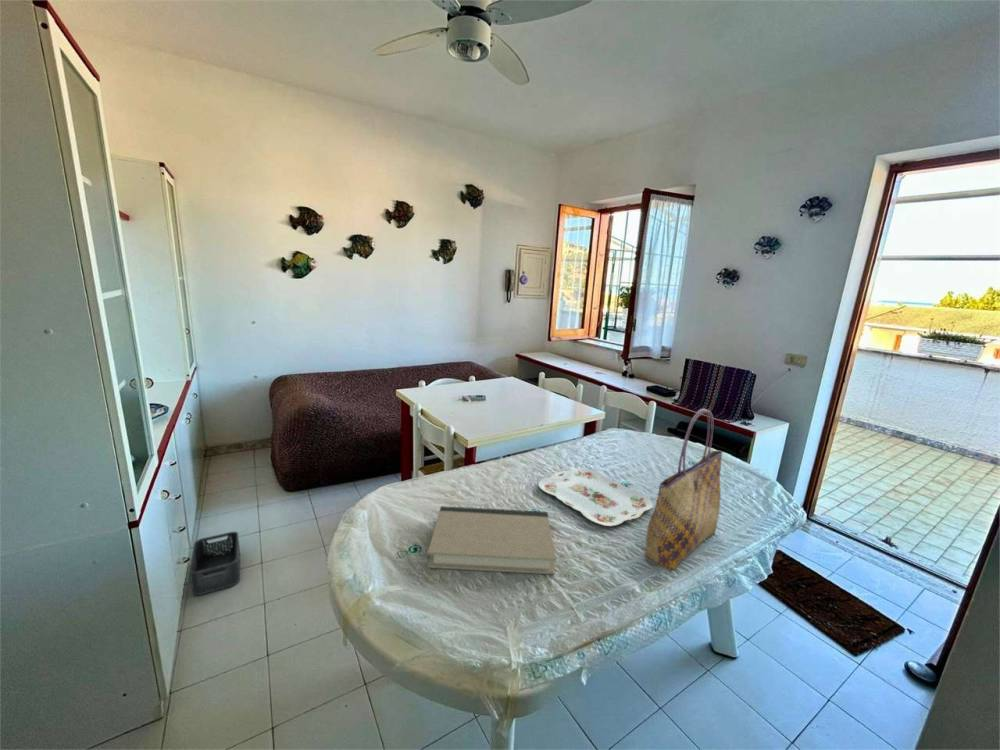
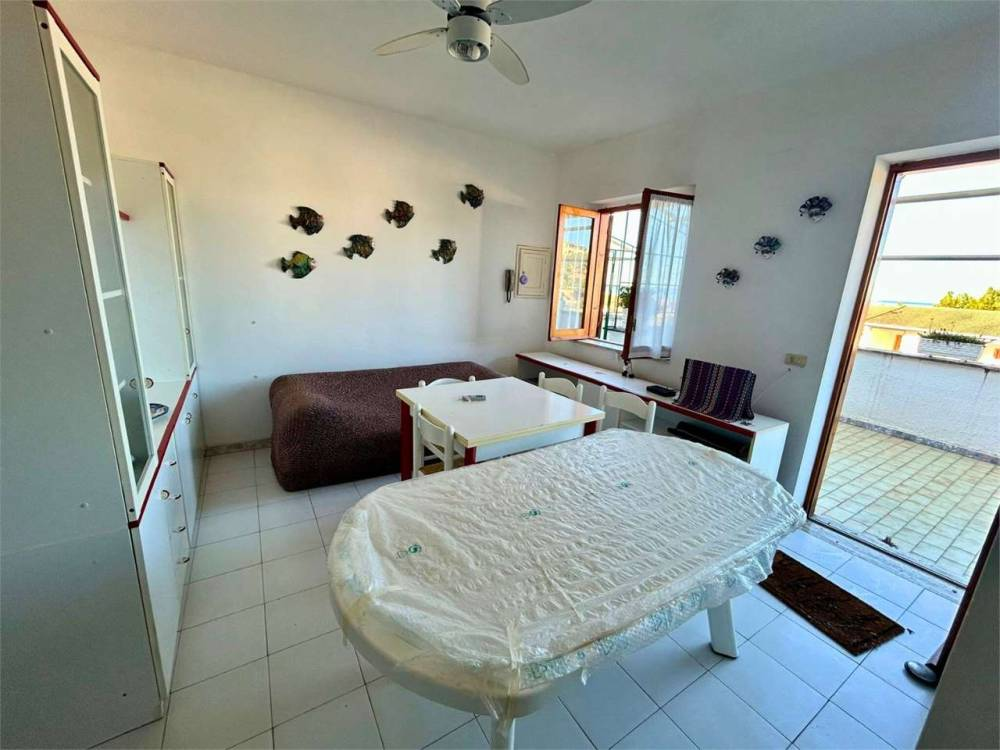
- tote bag [644,408,724,572]
- storage bin [188,531,241,596]
- serving tray [537,467,654,527]
- book [426,505,557,575]
